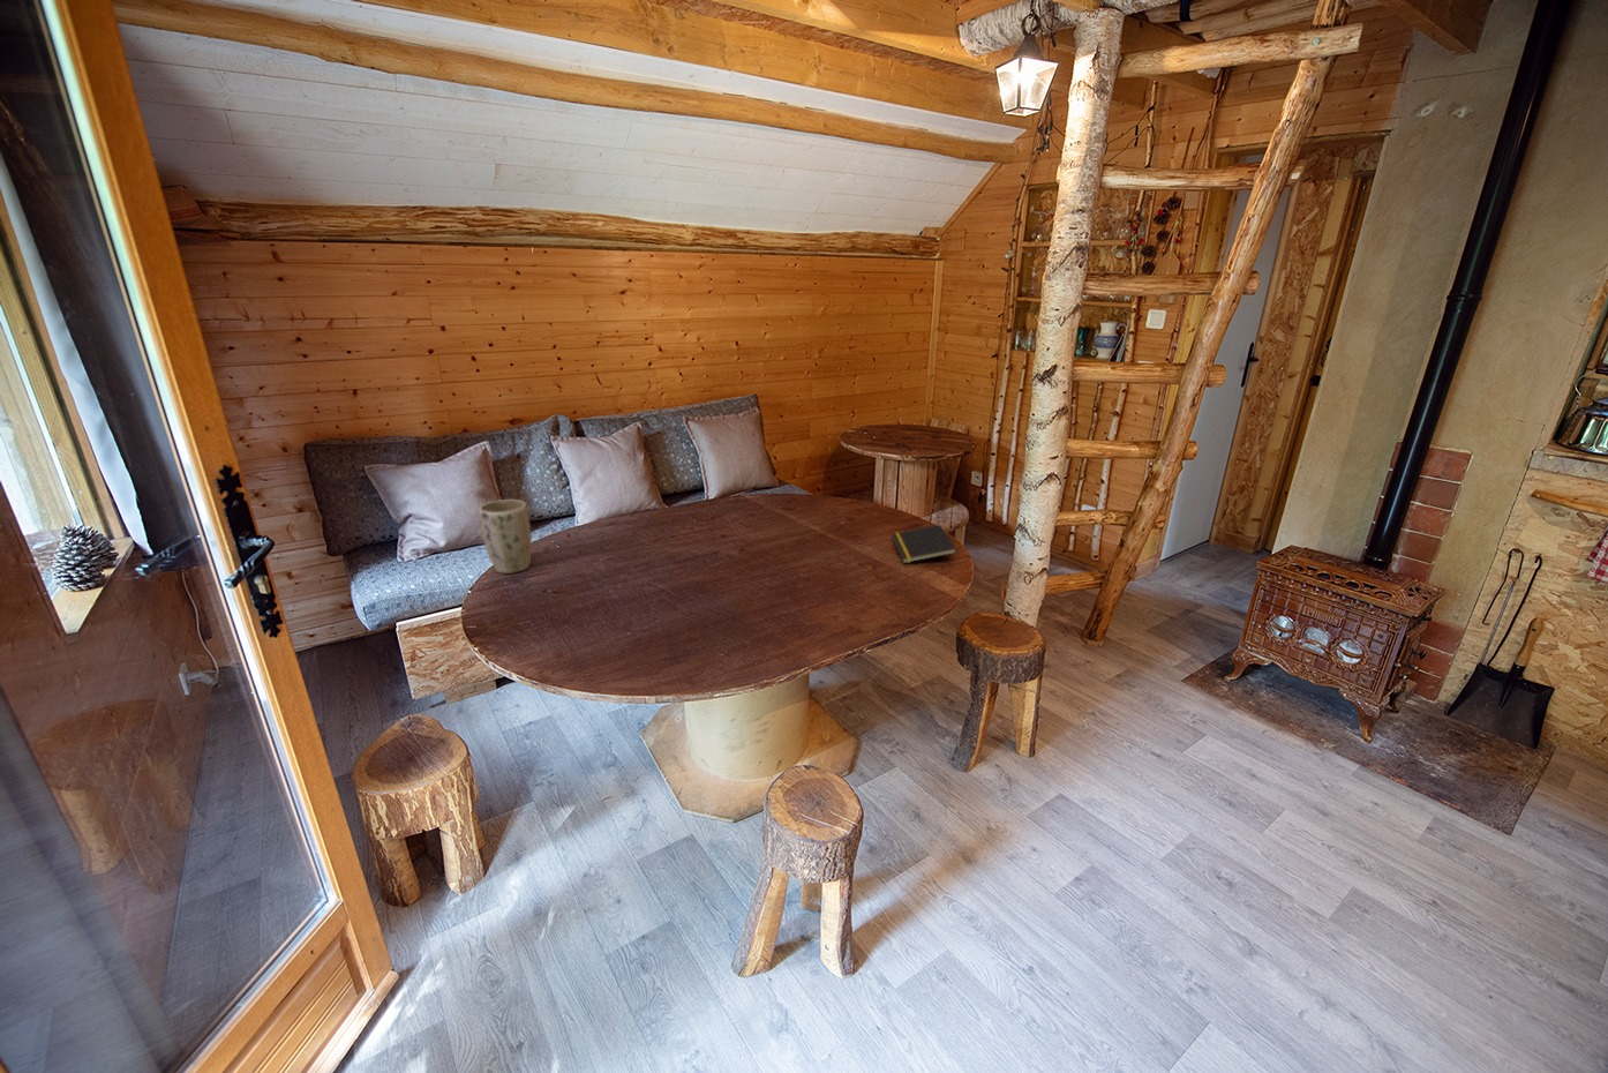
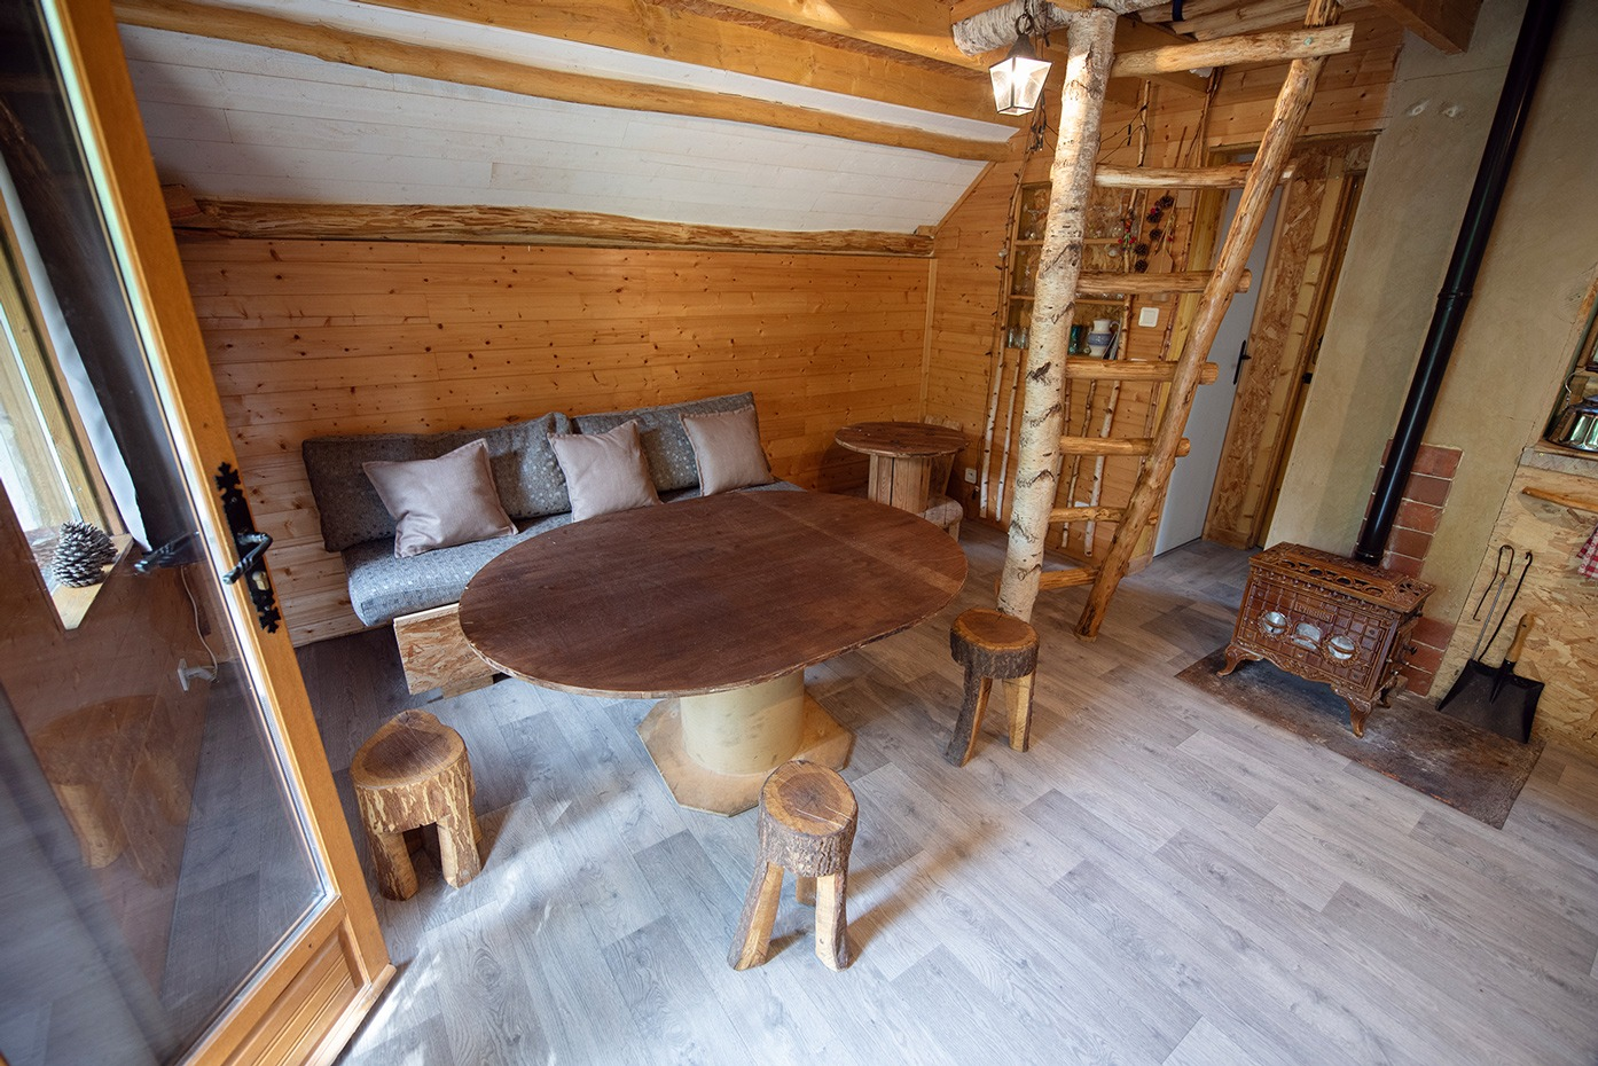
- plant pot [478,498,533,575]
- notepad [891,523,959,564]
